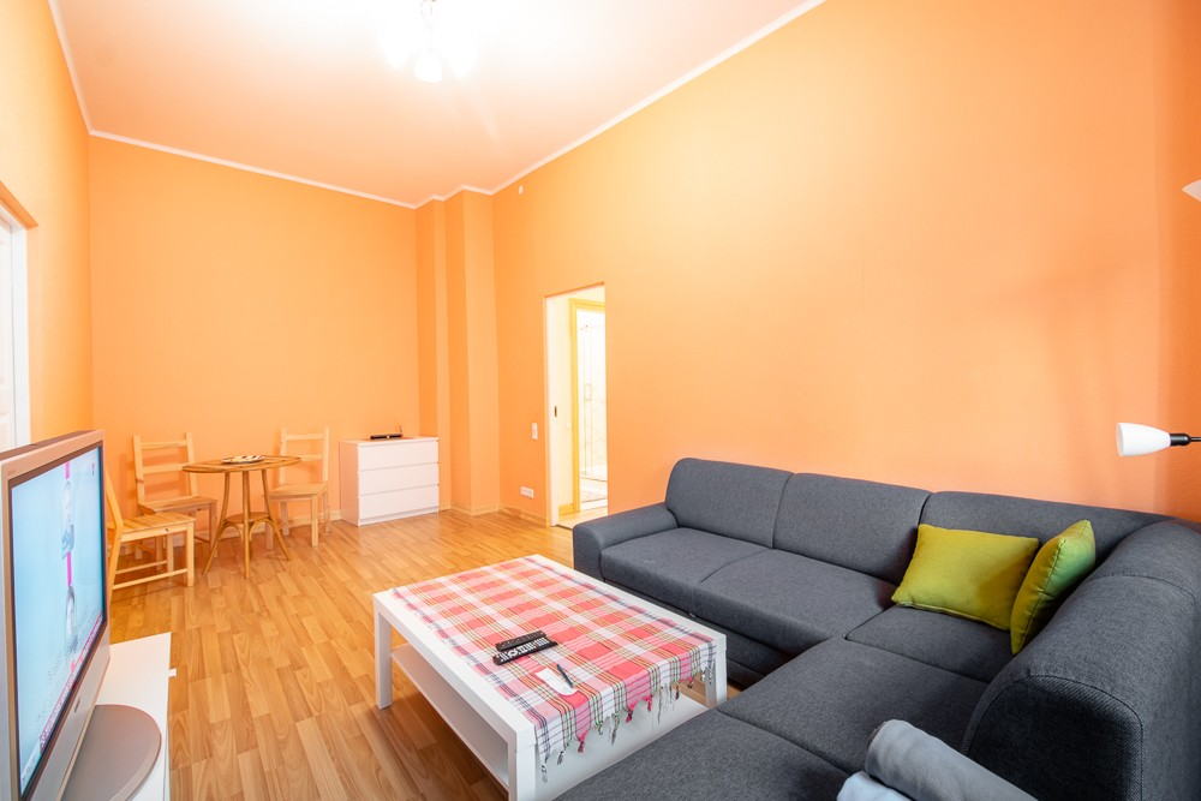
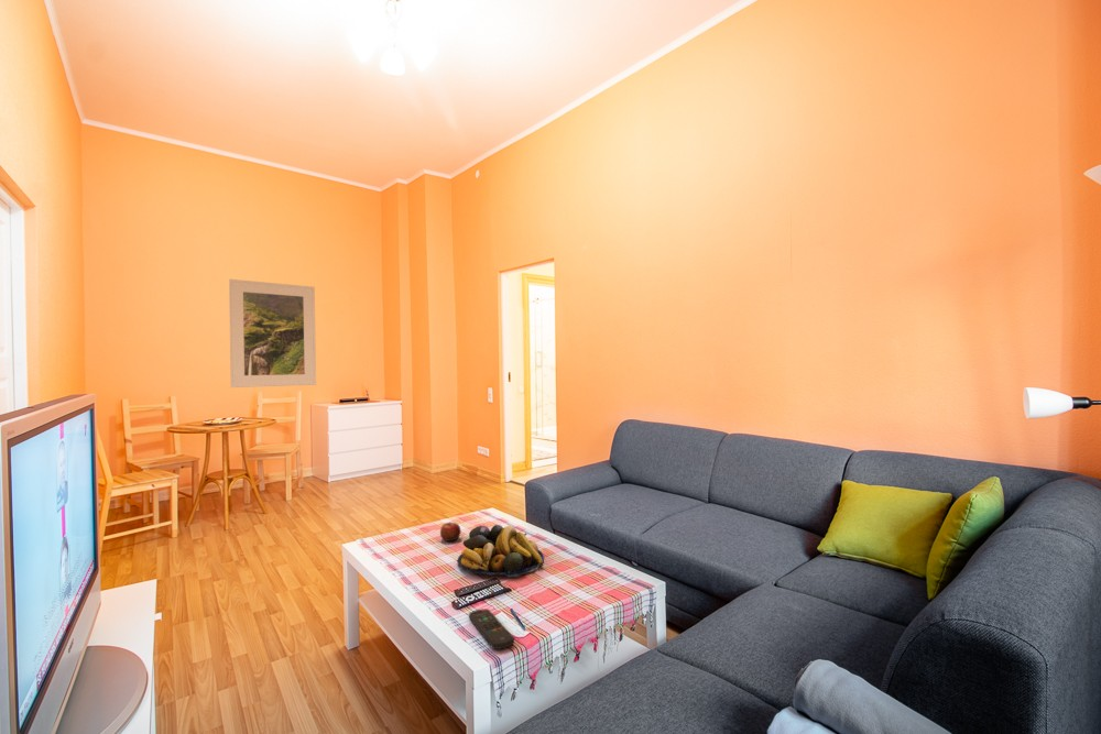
+ apple [439,522,462,543]
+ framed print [228,278,317,388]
+ remote control [468,607,515,650]
+ fruit bowl [456,524,545,578]
